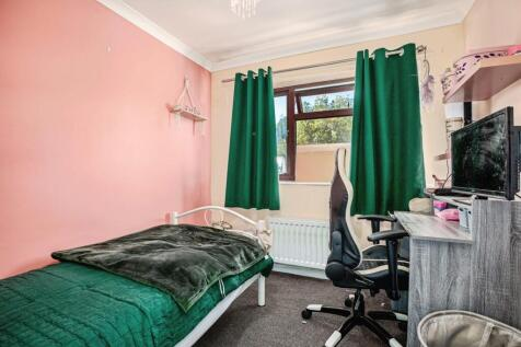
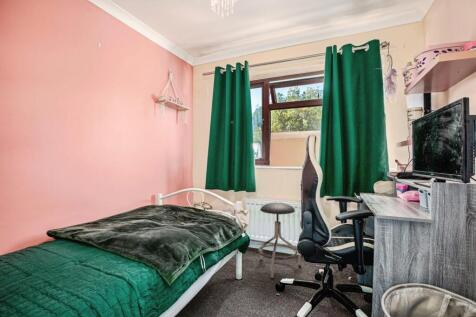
+ stool [257,202,302,281]
